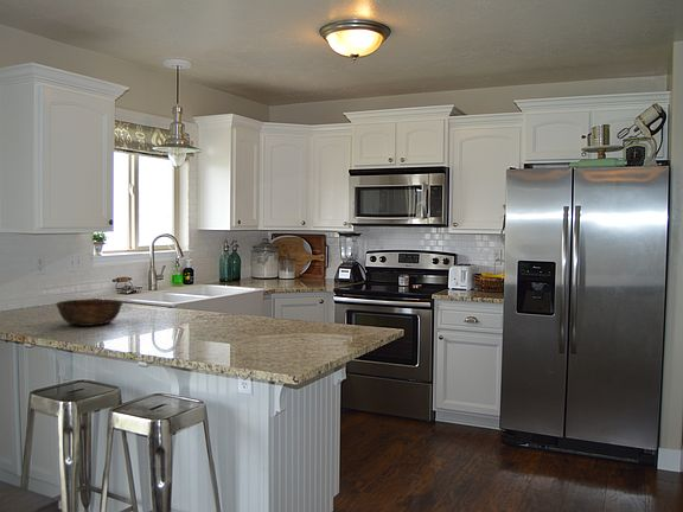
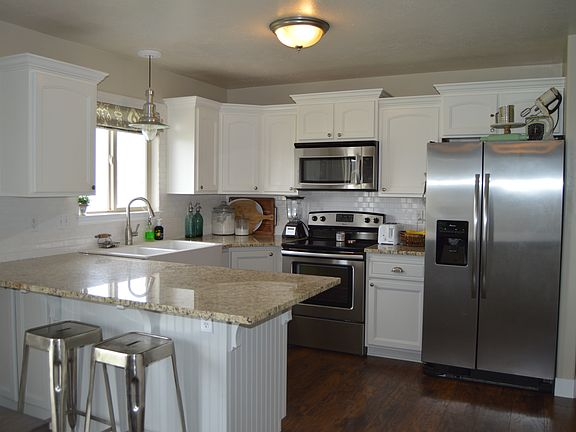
- bowl [55,297,125,327]
